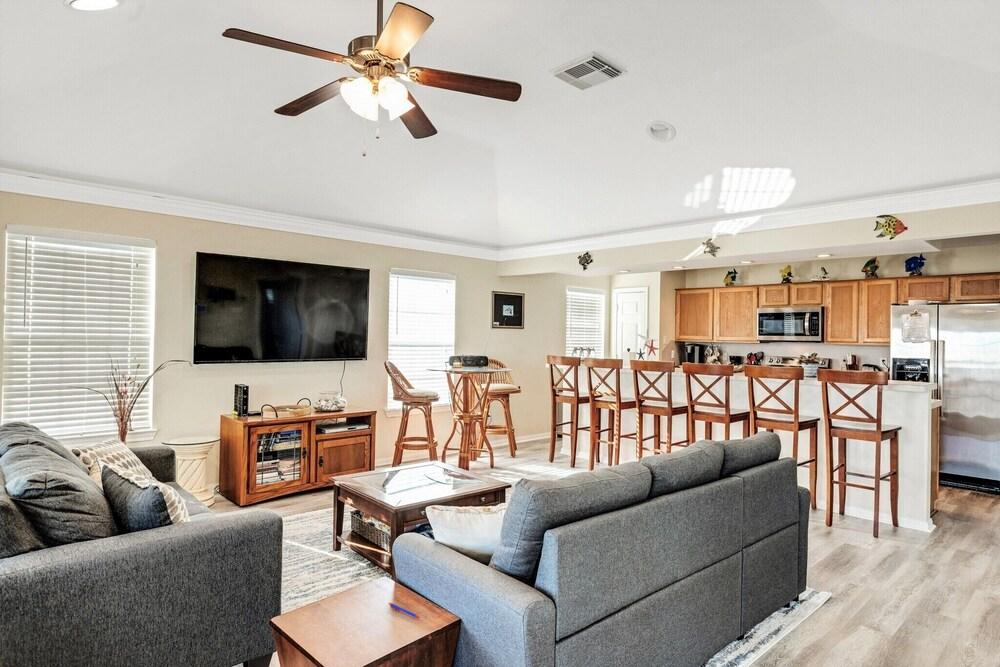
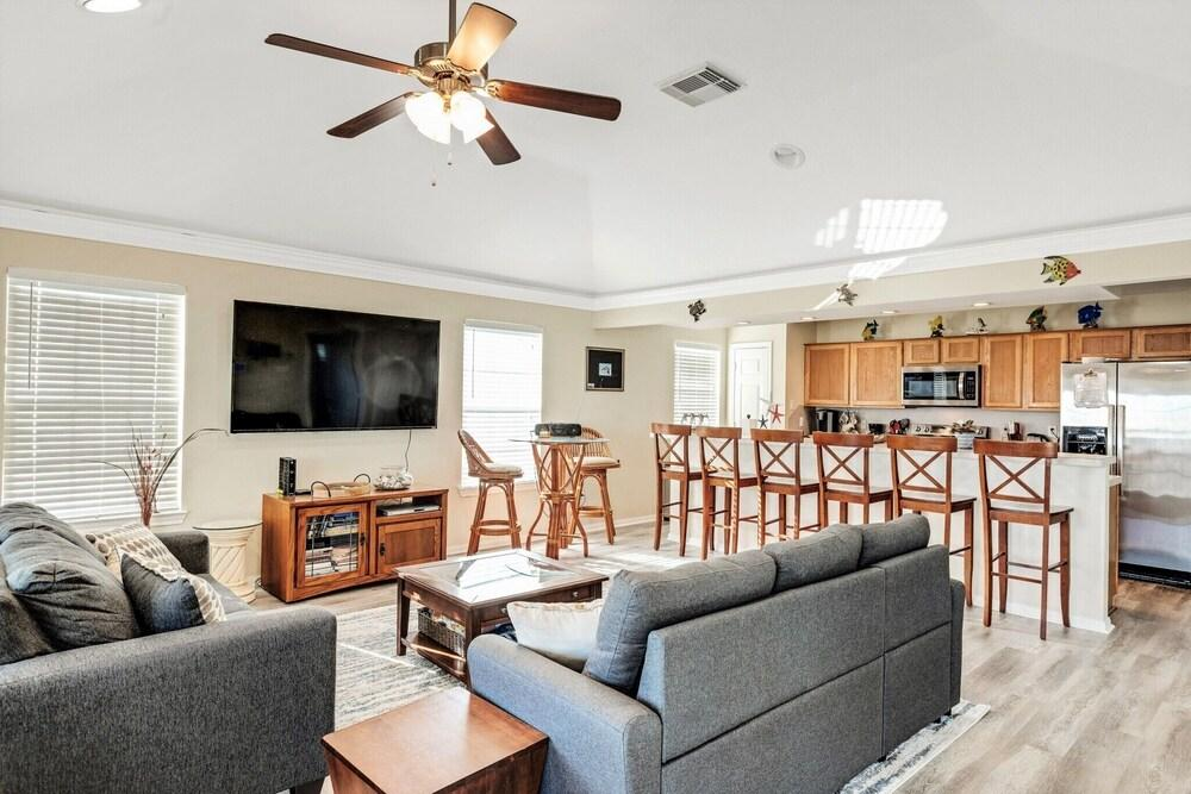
- pen [387,602,422,620]
